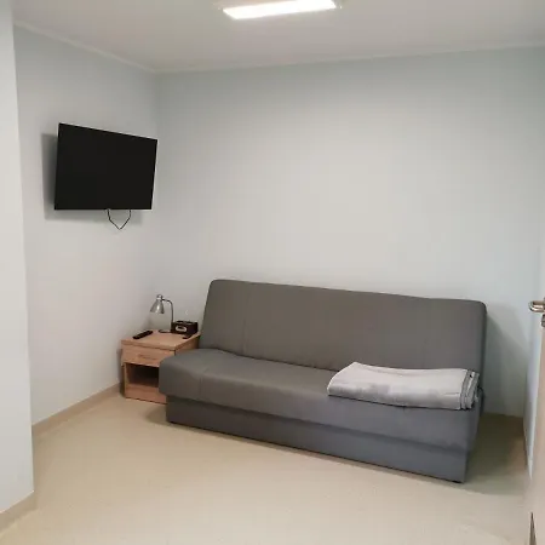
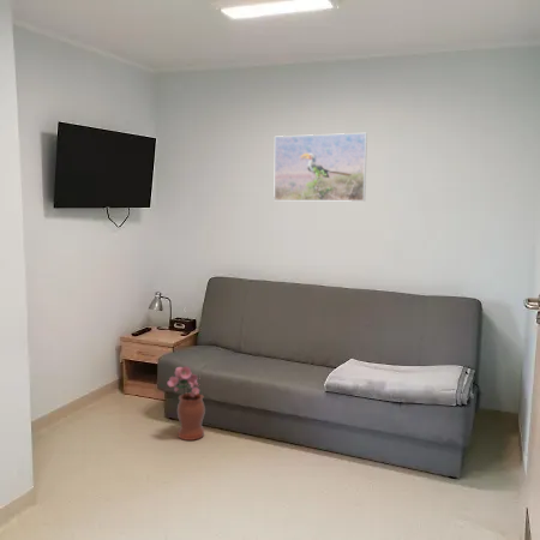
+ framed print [272,132,368,203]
+ potted flower [167,365,206,442]
